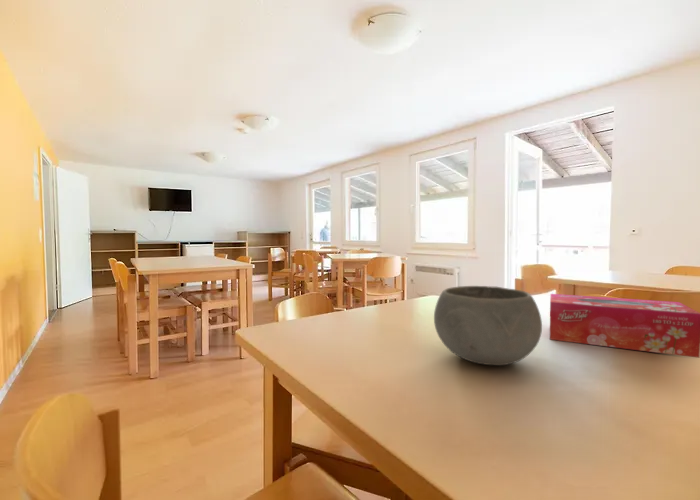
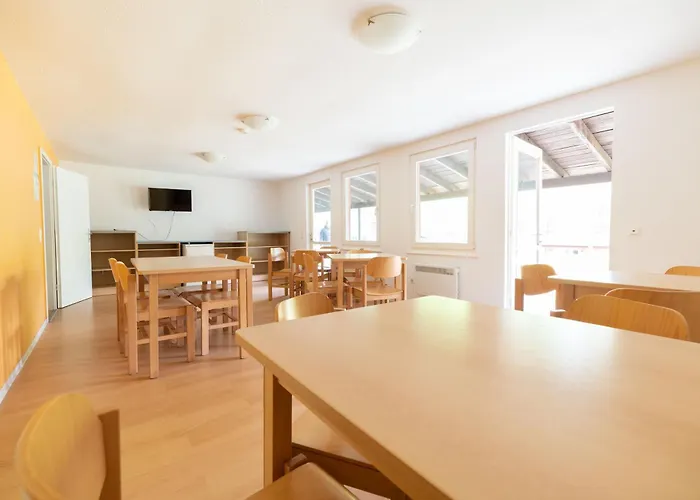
- tissue box [549,293,700,359]
- bowl [433,285,543,366]
